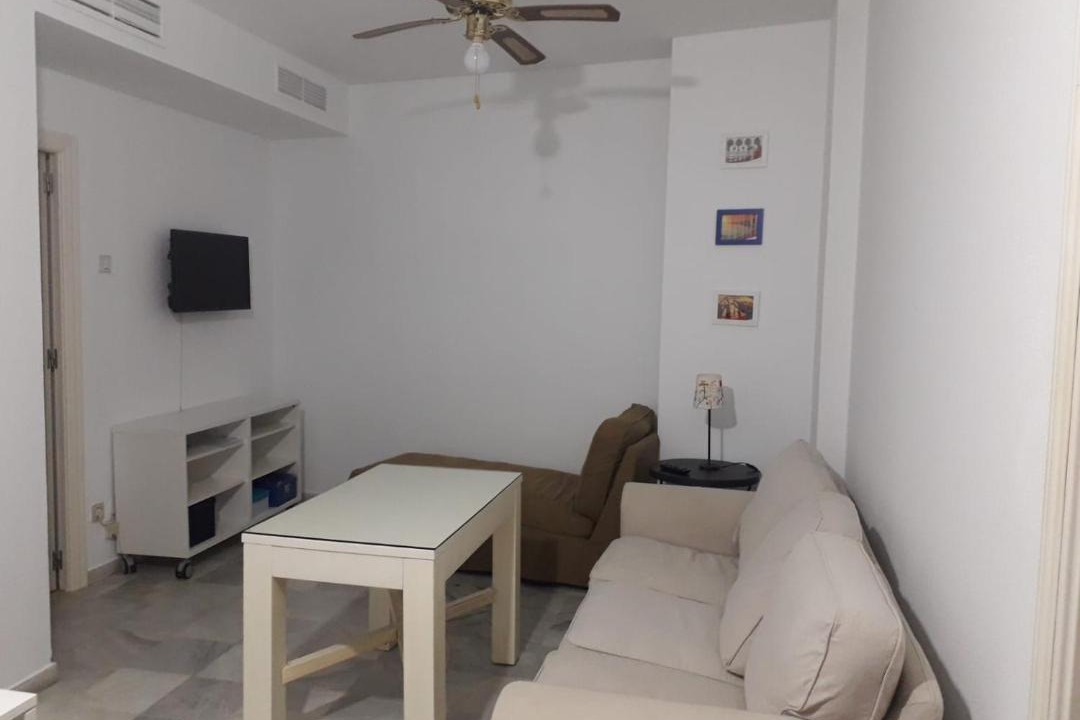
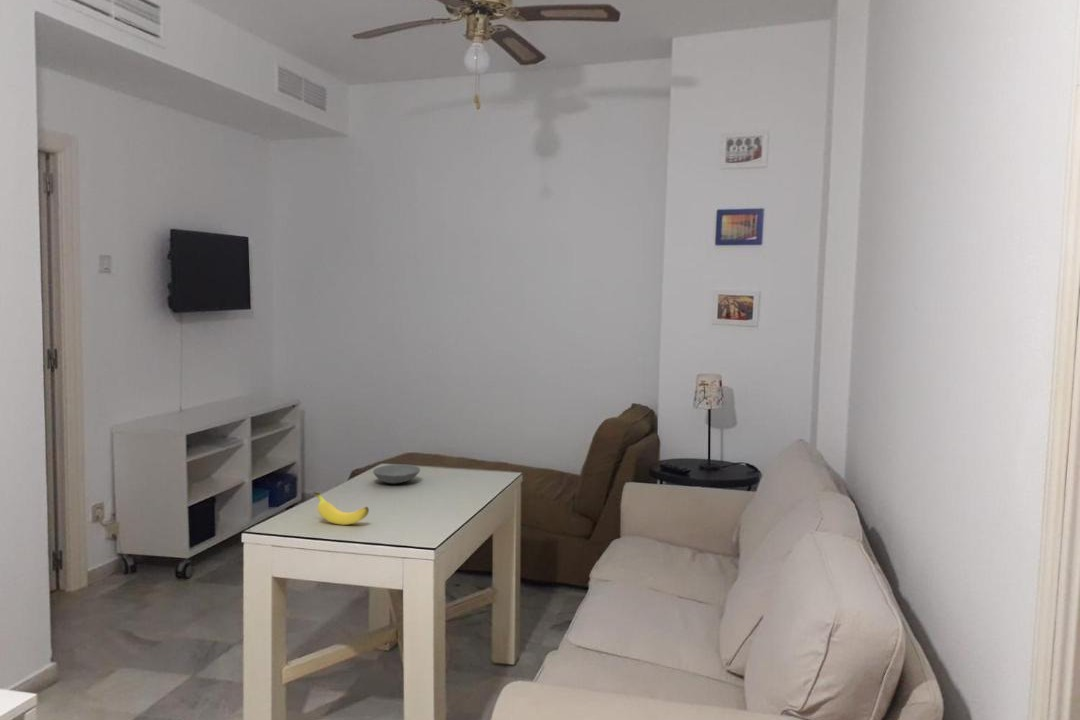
+ banana [312,491,370,526]
+ bowl [372,464,421,485]
